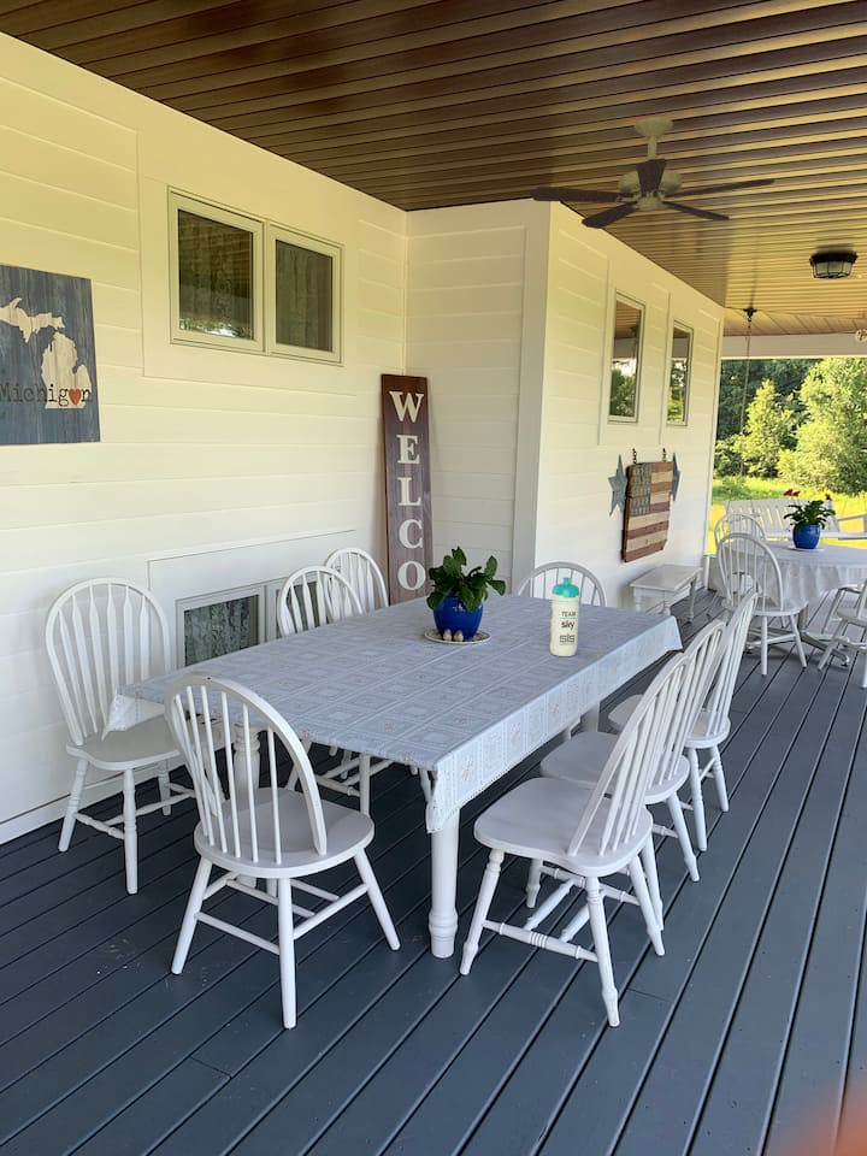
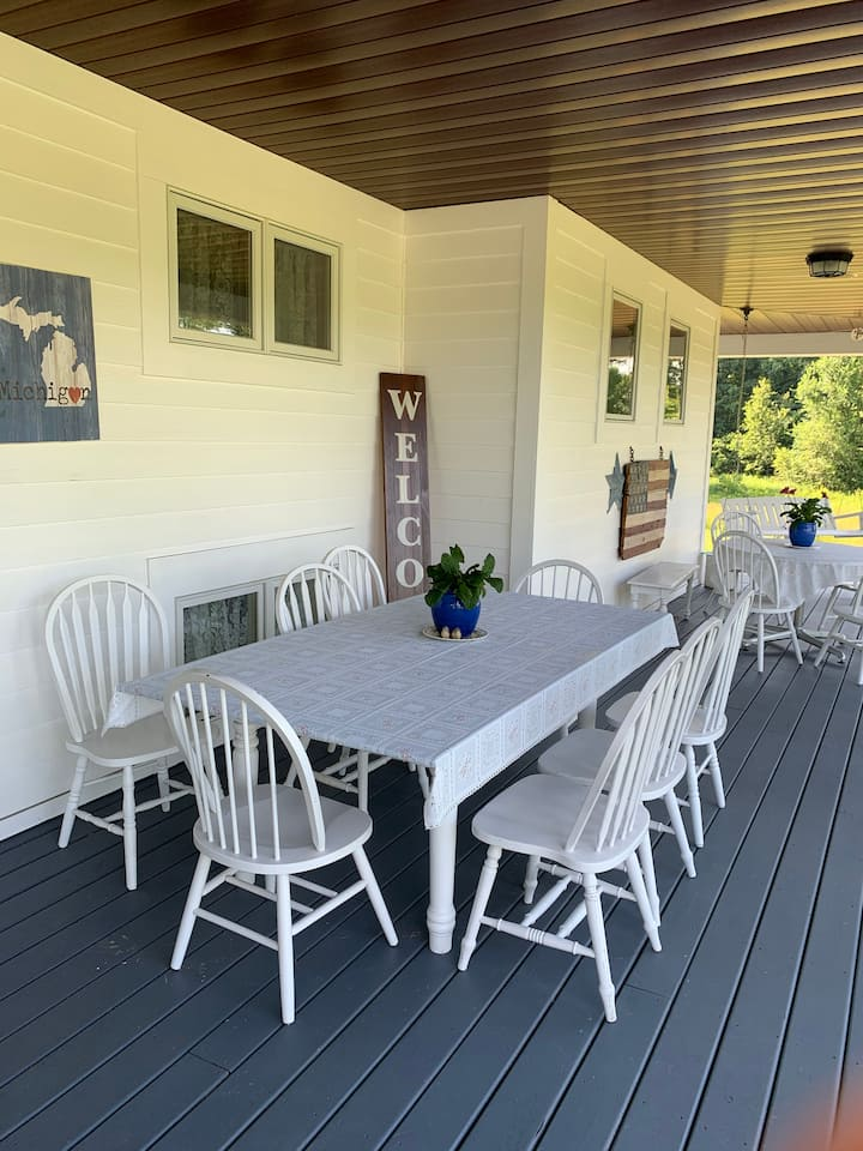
- ceiling fan [529,116,775,230]
- water bottle [549,576,582,657]
